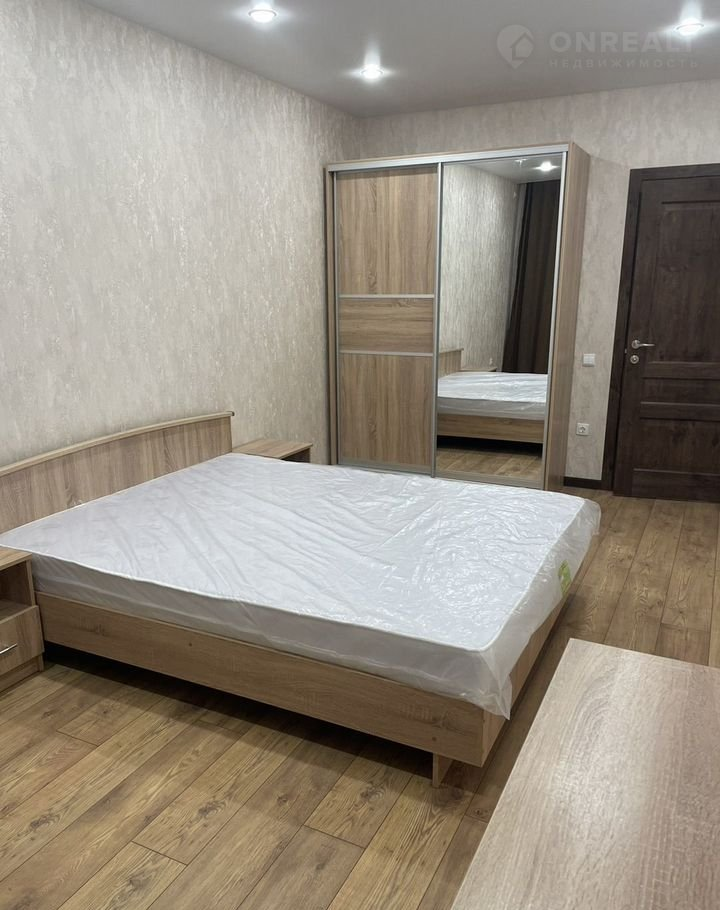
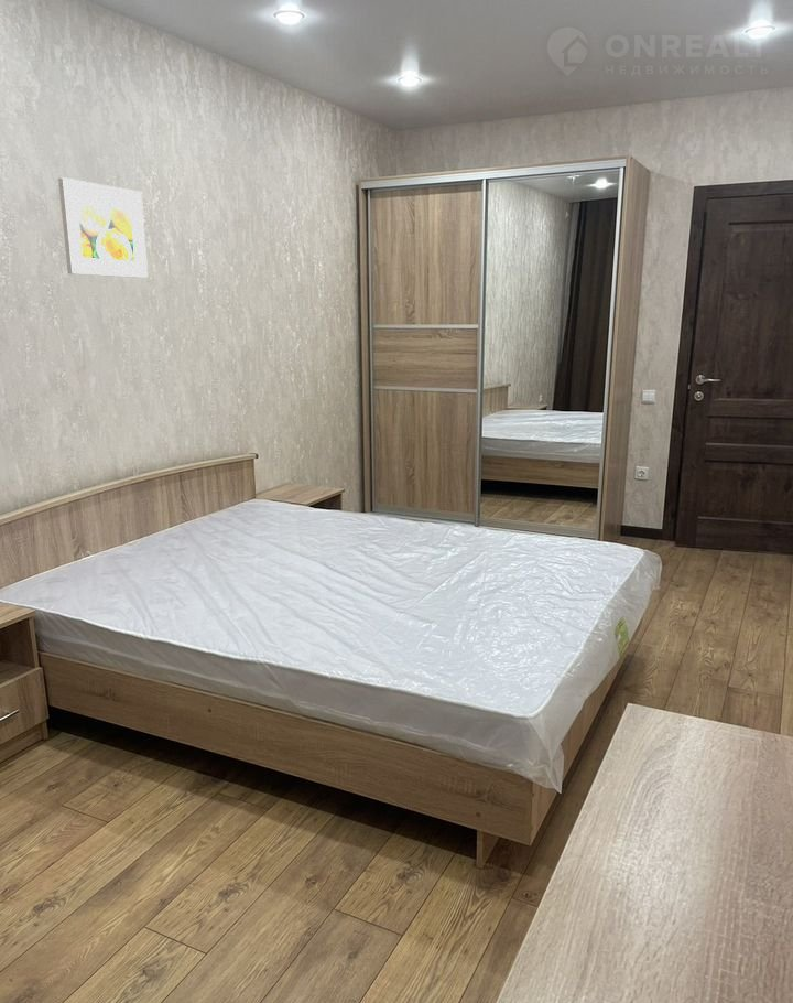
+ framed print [57,176,149,279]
